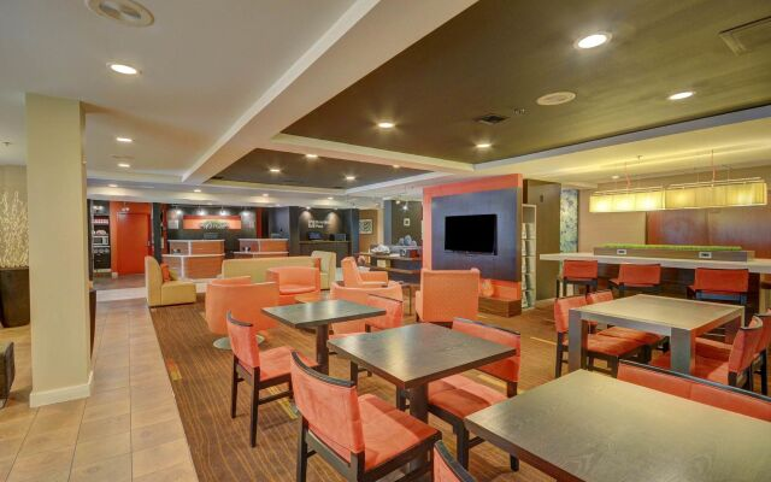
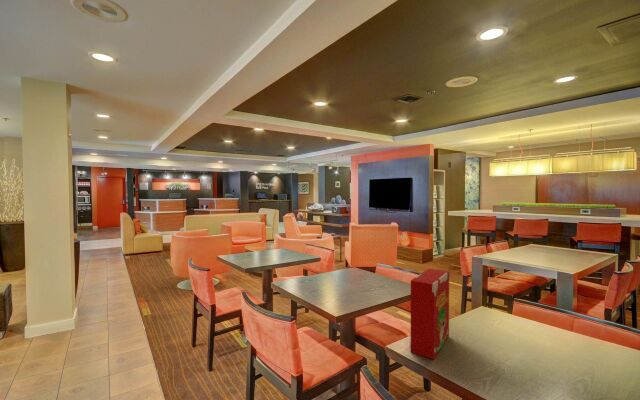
+ cereal box [410,268,450,360]
